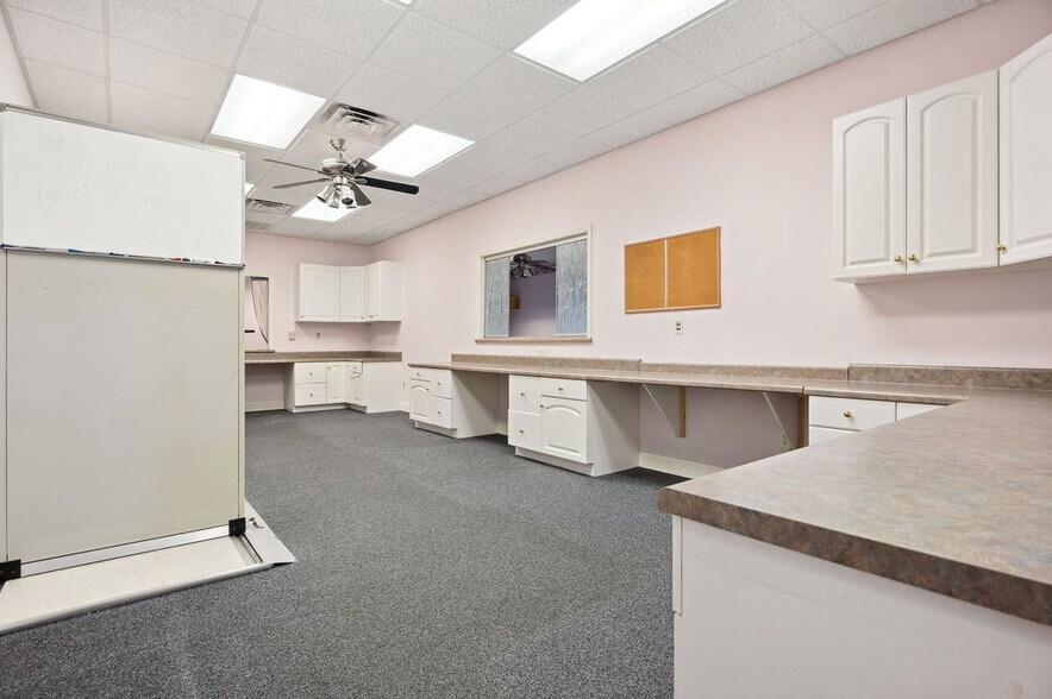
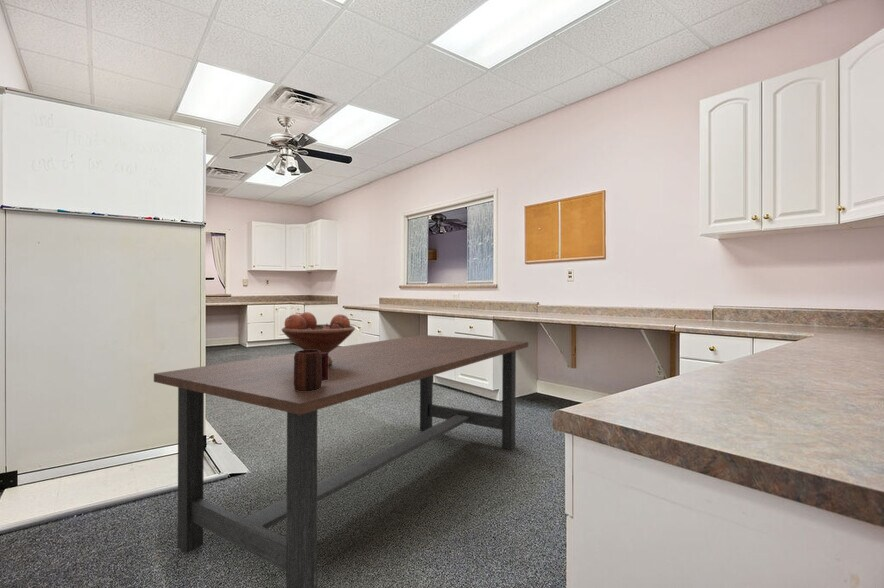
+ mug [294,349,328,391]
+ dining table [153,334,529,588]
+ fruit bowl [281,311,356,365]
